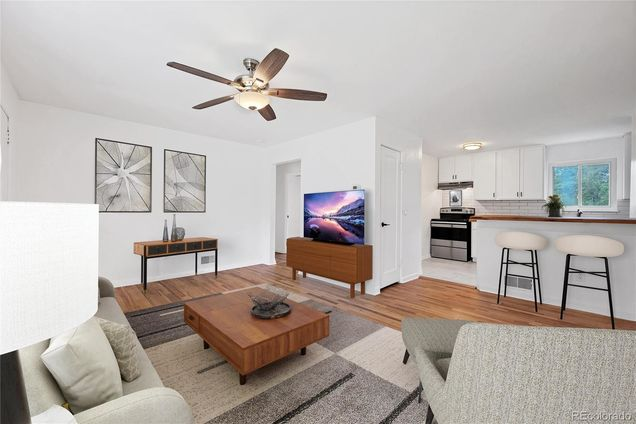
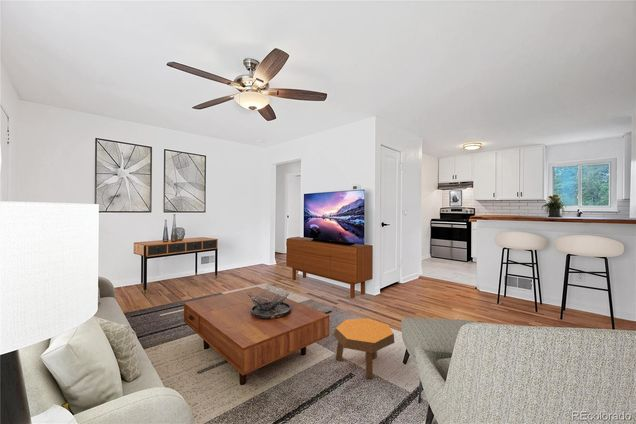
+ footstool [332,317,395,379]
